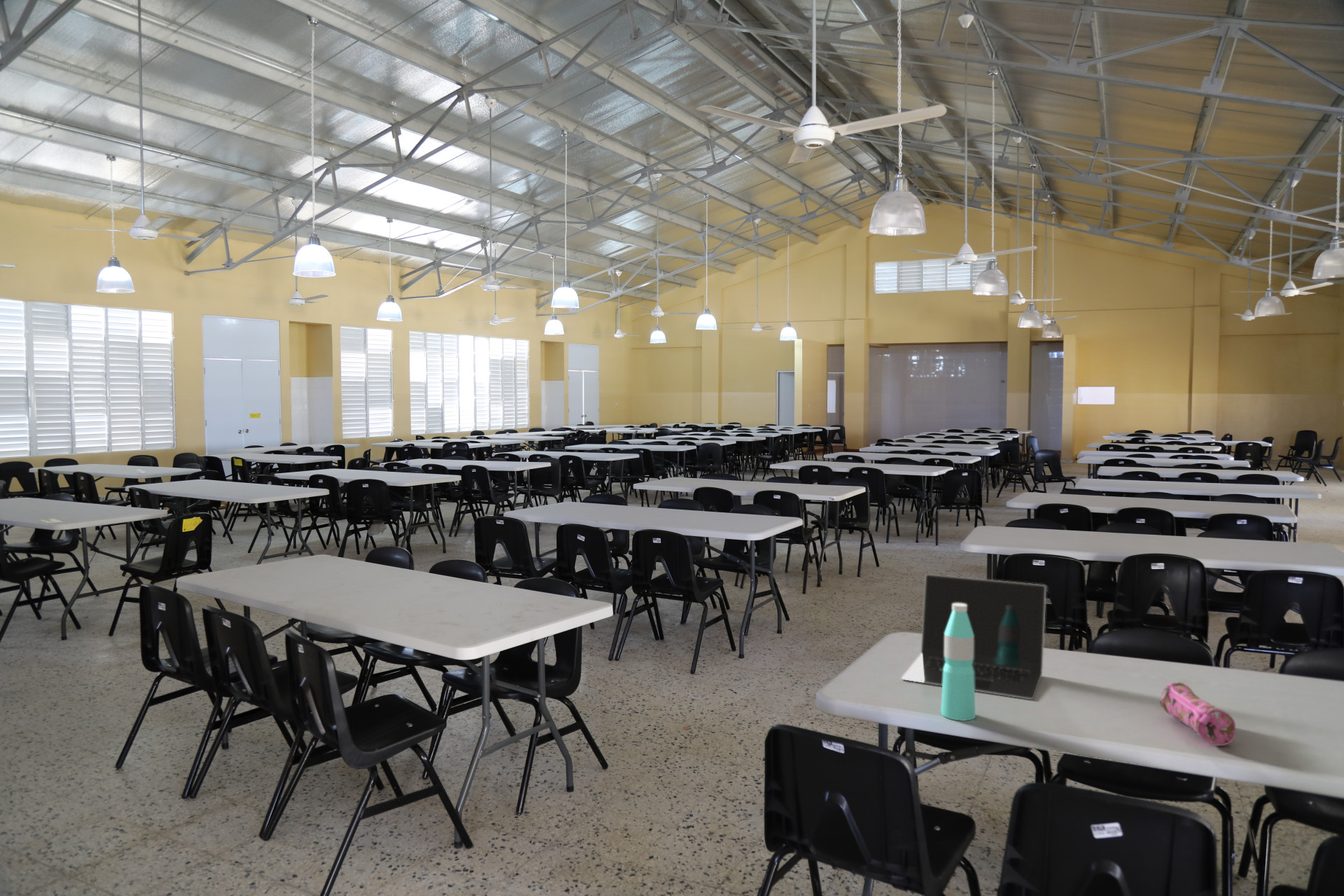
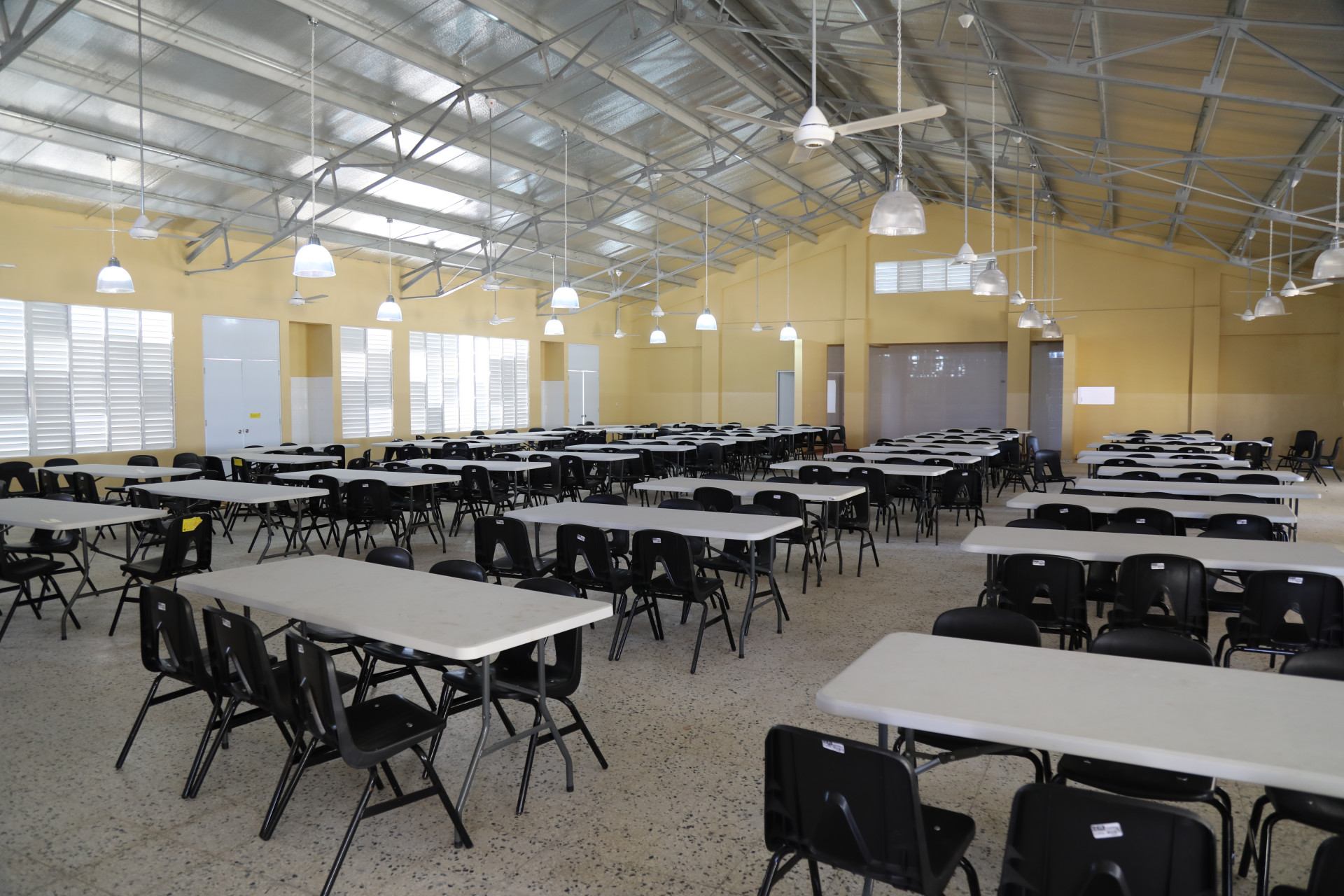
- laptop [901,573,1047,700]
- pencil case [1159,682,1236,746]
- water bottle [940,603,976,722]
